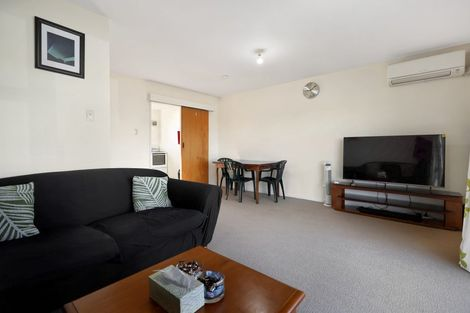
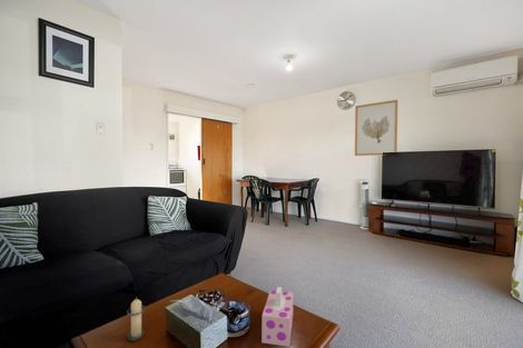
+ tissue box [260,286,294,348]
+ candle [126,296,146,341]
+ wall art [354,99,398,157]
